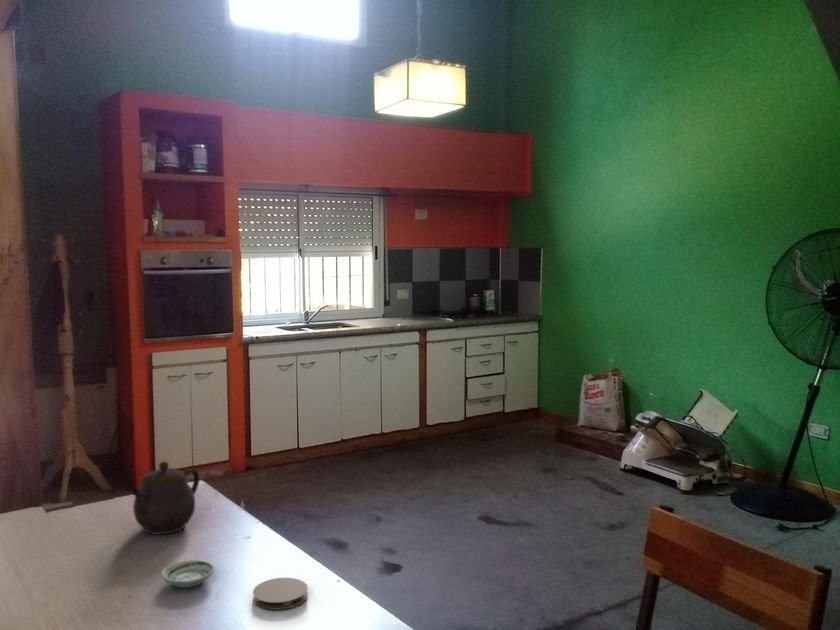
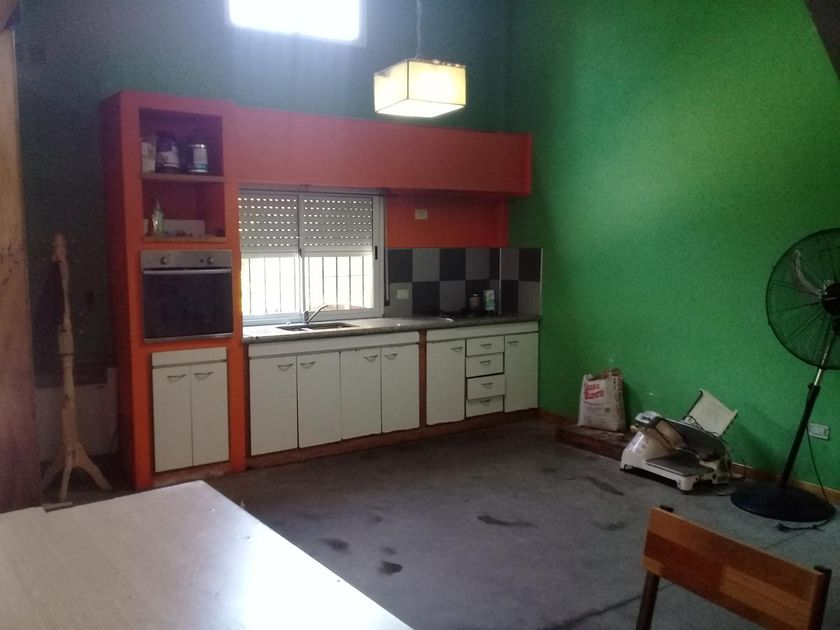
- coaster [252,577,309,611]
- saucer [161,559,215,589]
- teapot [131,460,201,536]
